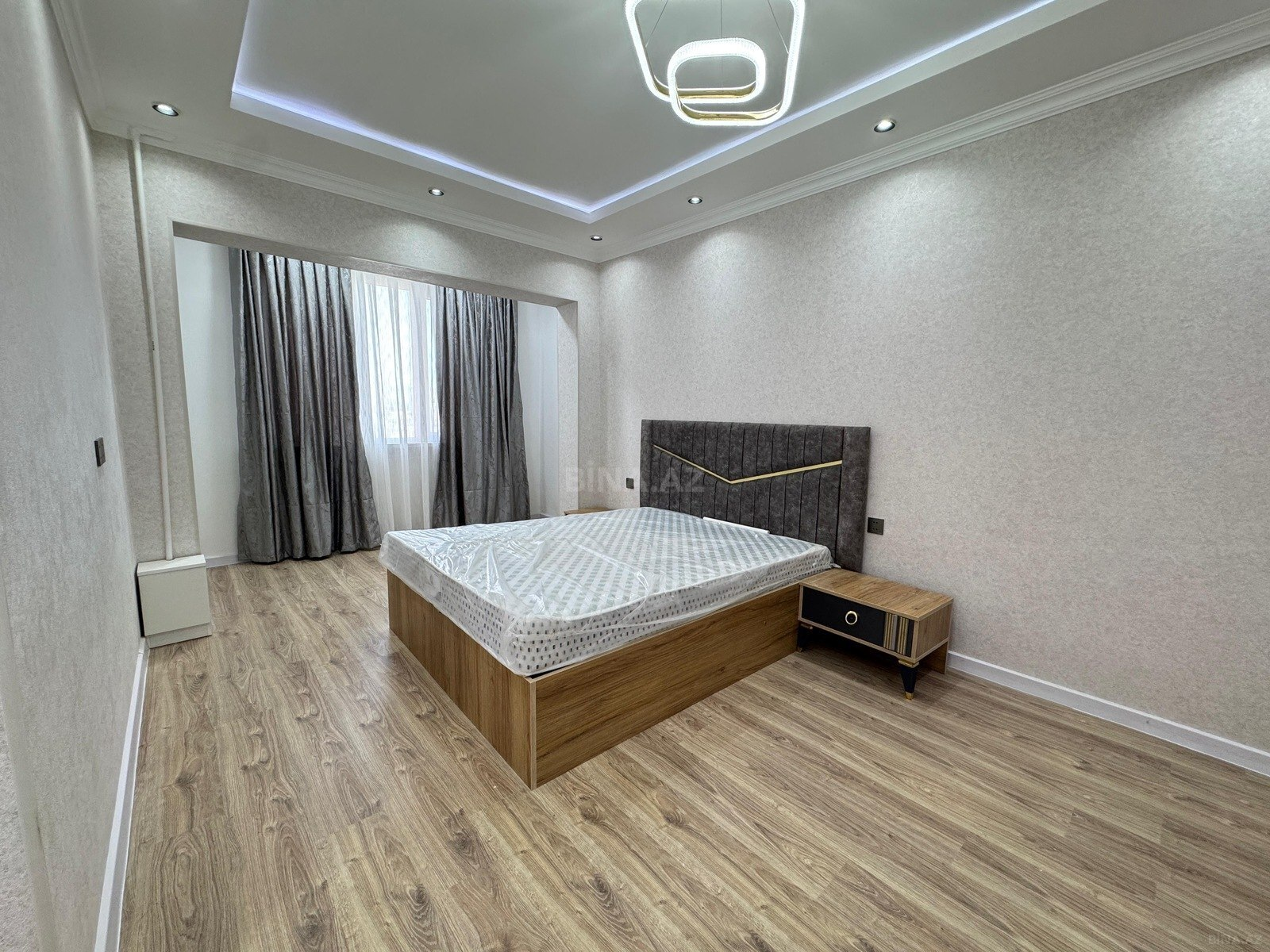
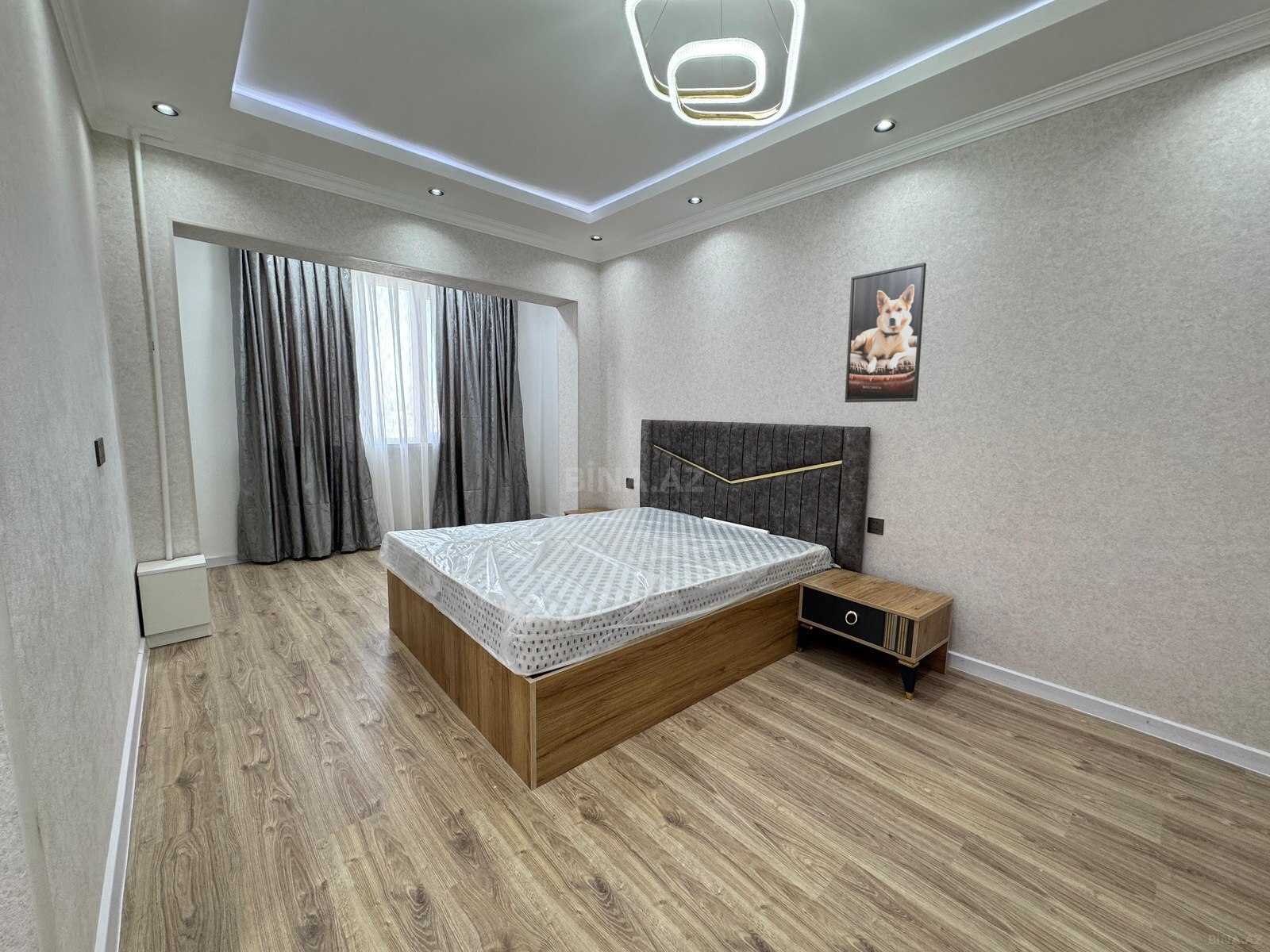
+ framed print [845,262,927,403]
